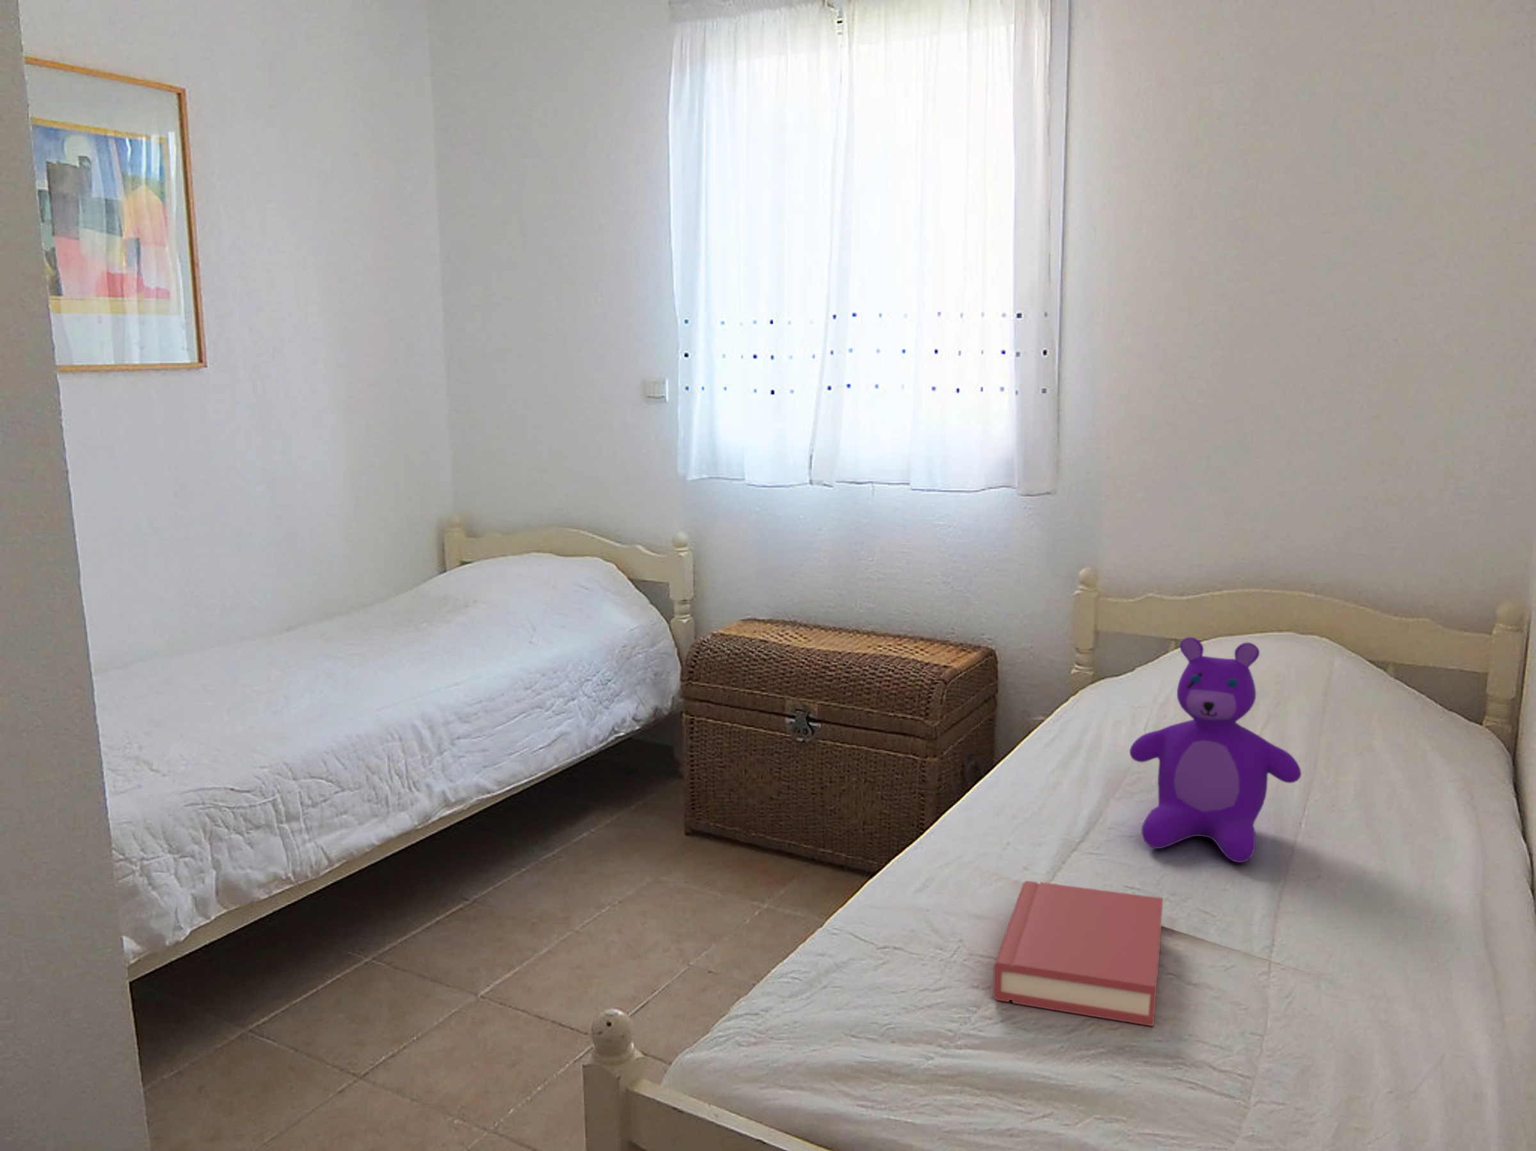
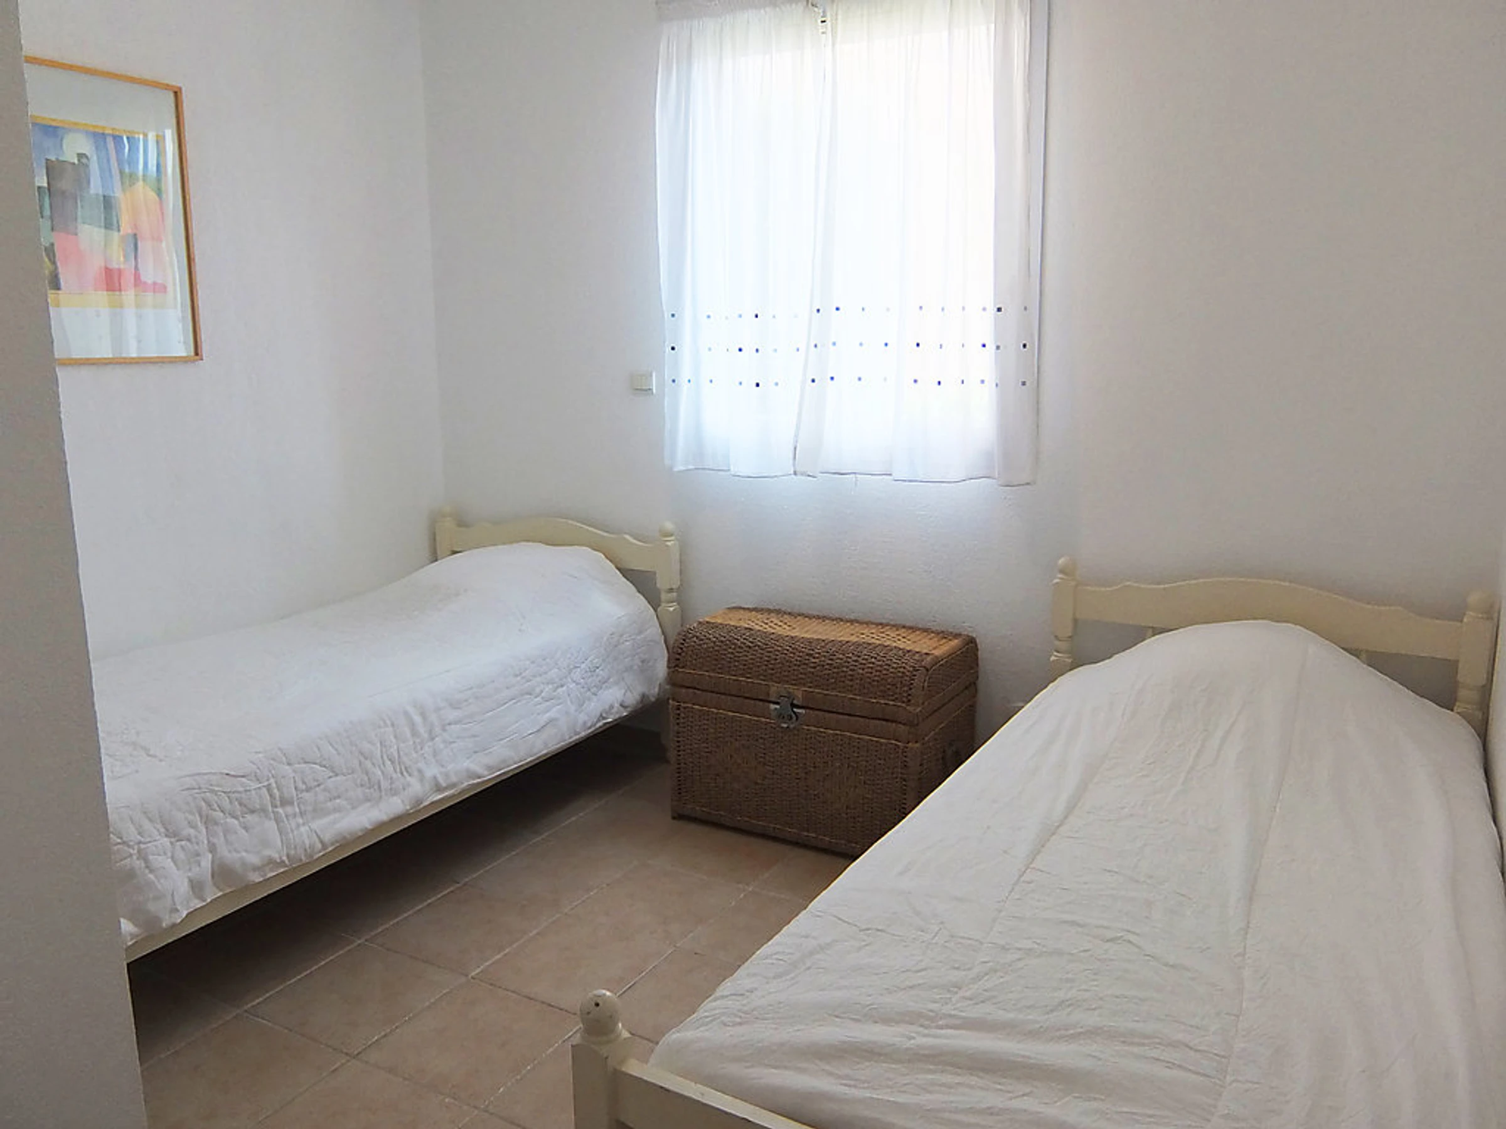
- teddy bear [1128,636,1301,863]
- hardback book [993,880,1163,1026]
